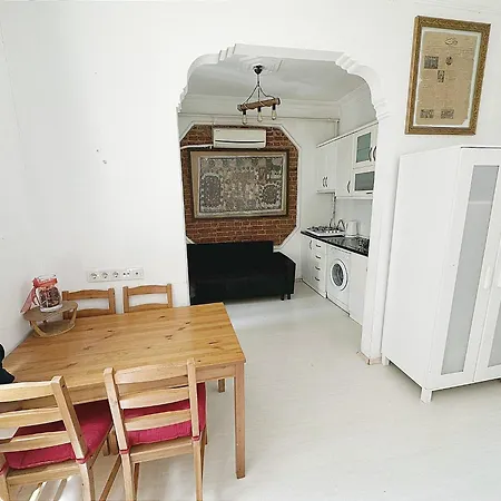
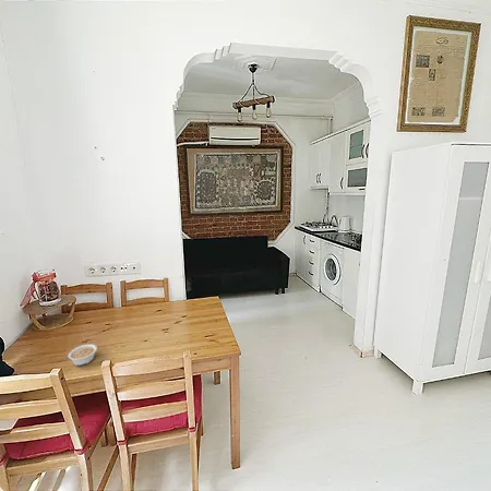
+ legume [62,343,98,367]
